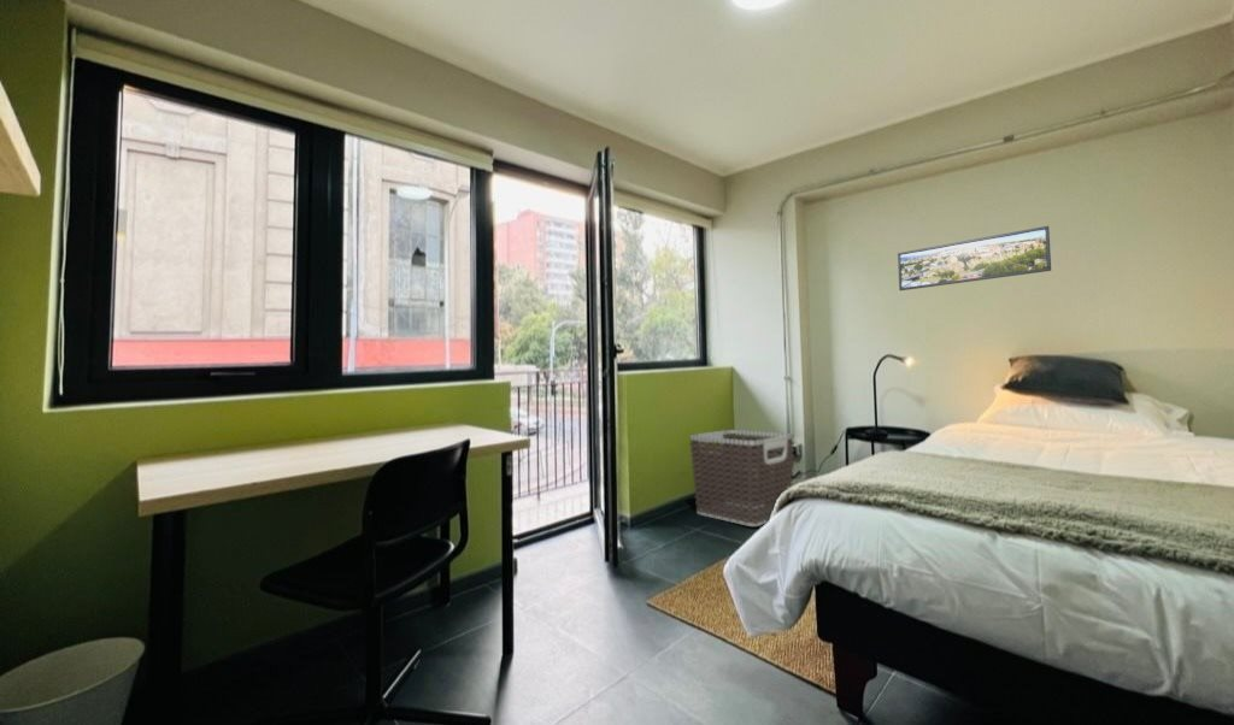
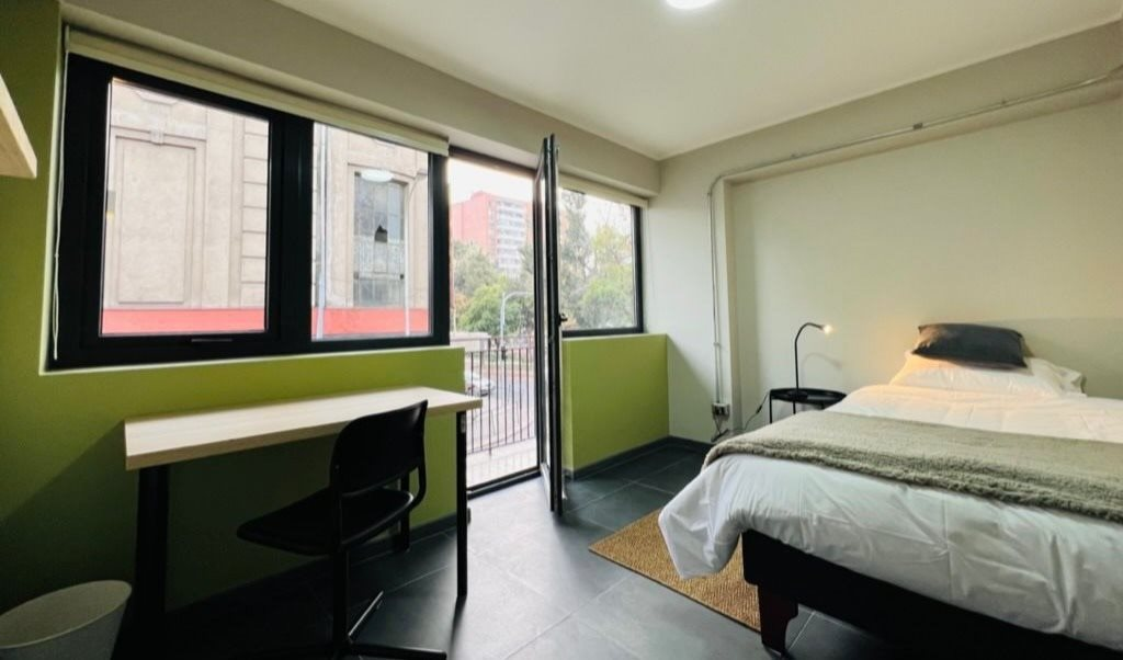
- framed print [897,225,1052,291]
- clothes hamper [688,429,795,527]
